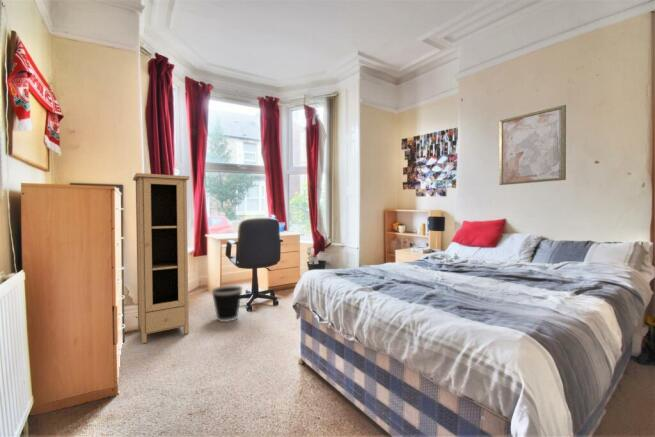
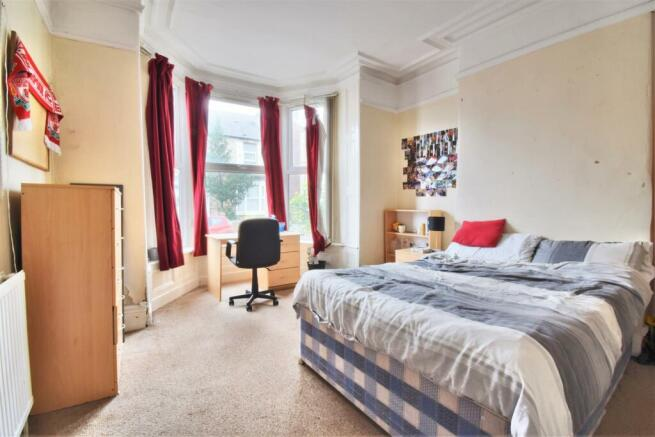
- wastebasket [210,285,244,323]
- cupboard [132,172,190,344]
- wall art [498,104,567,186]
